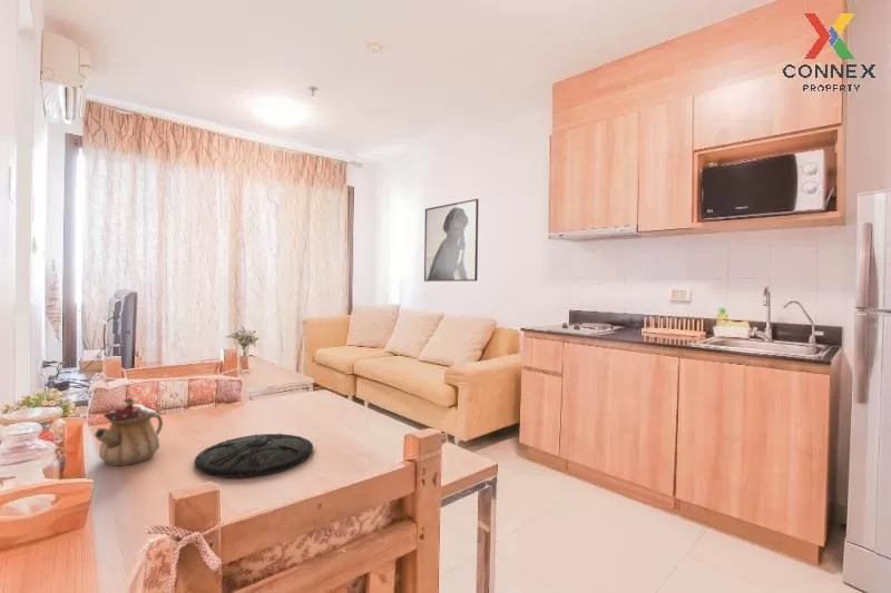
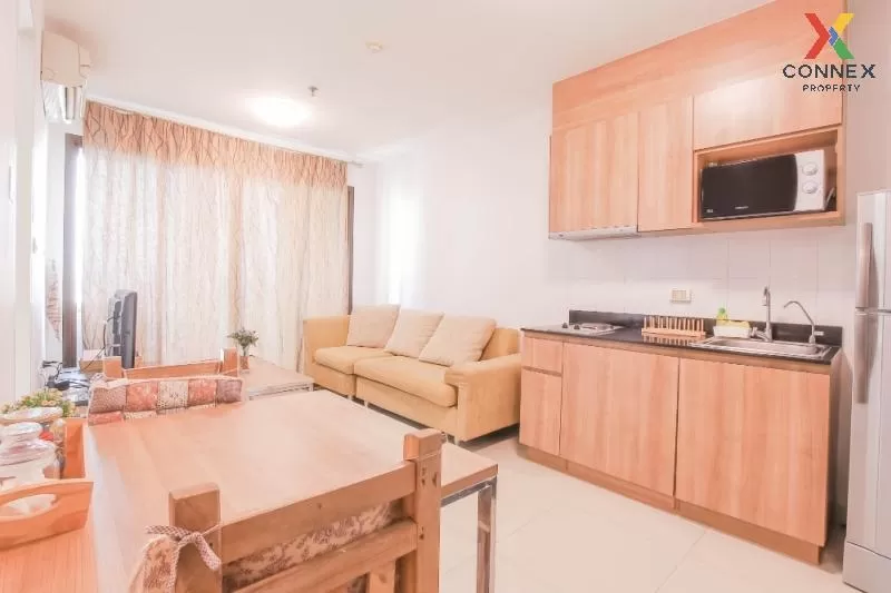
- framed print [423,198,480,283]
- plate [194,433,314,478]
- teapot [94,396,164,466]
